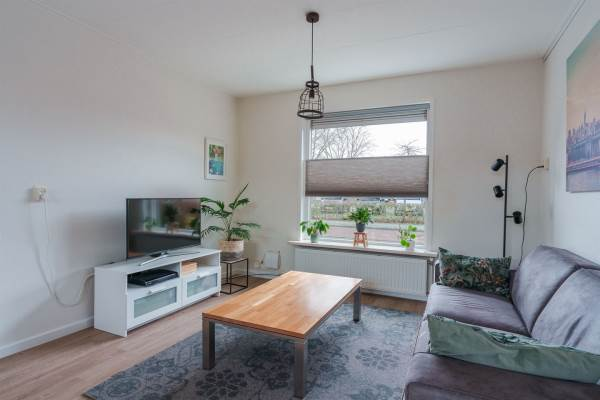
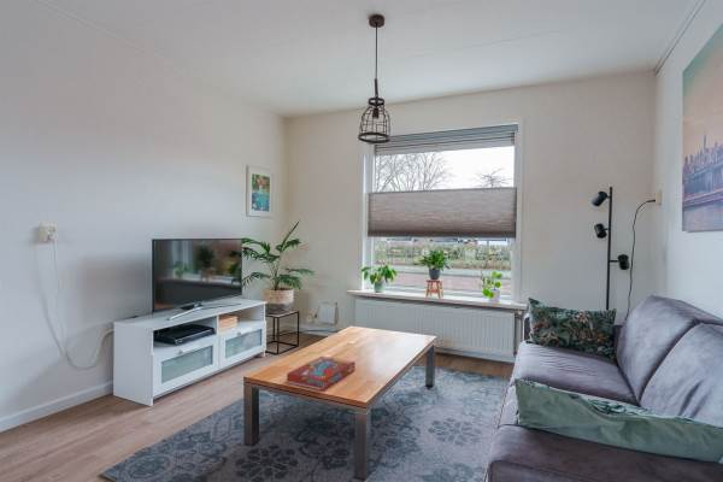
+ snack box [286,355,355,392]
